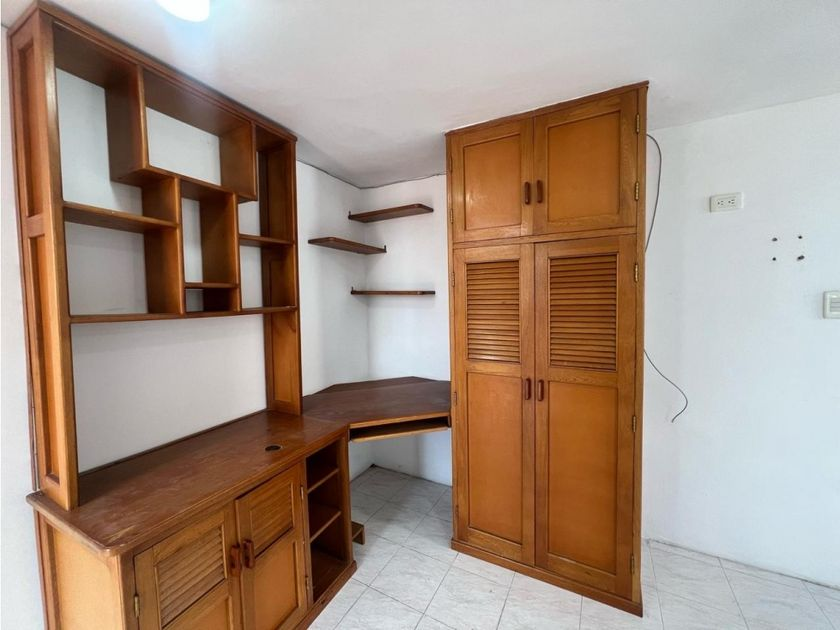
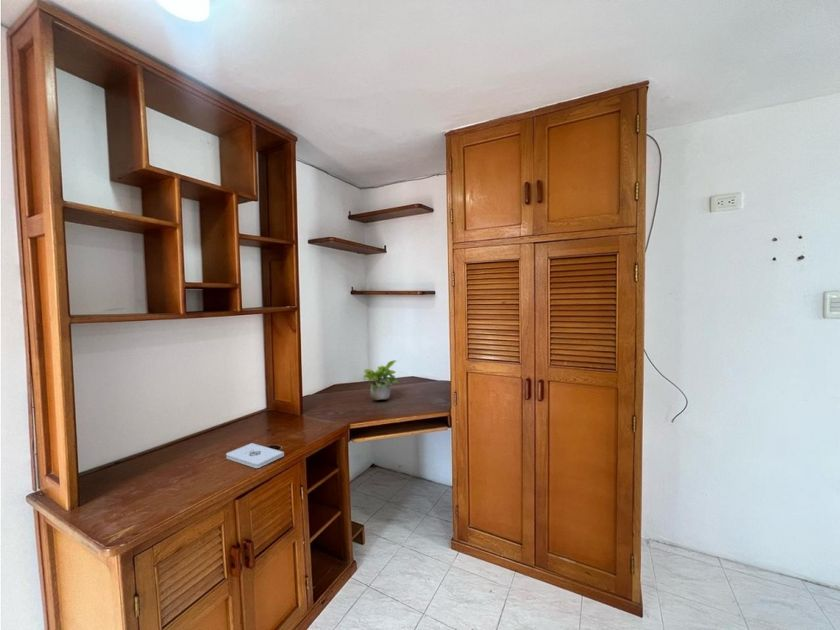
+ notepad [225,442,285,469]
+ potted plant [363,360,400,401]
